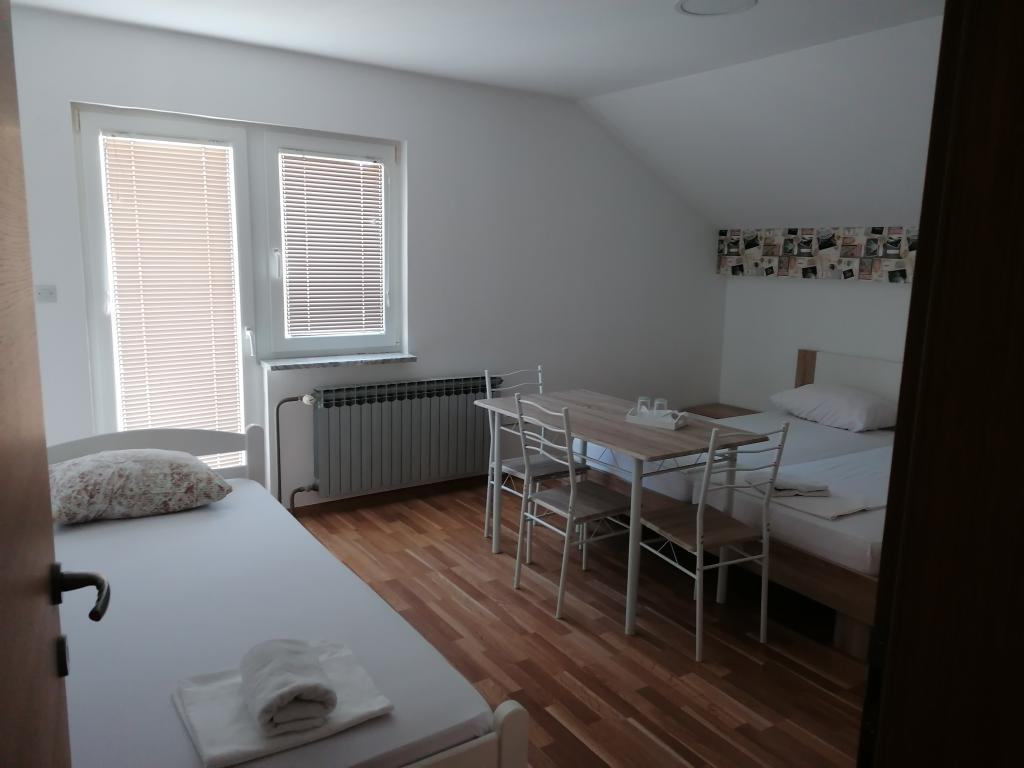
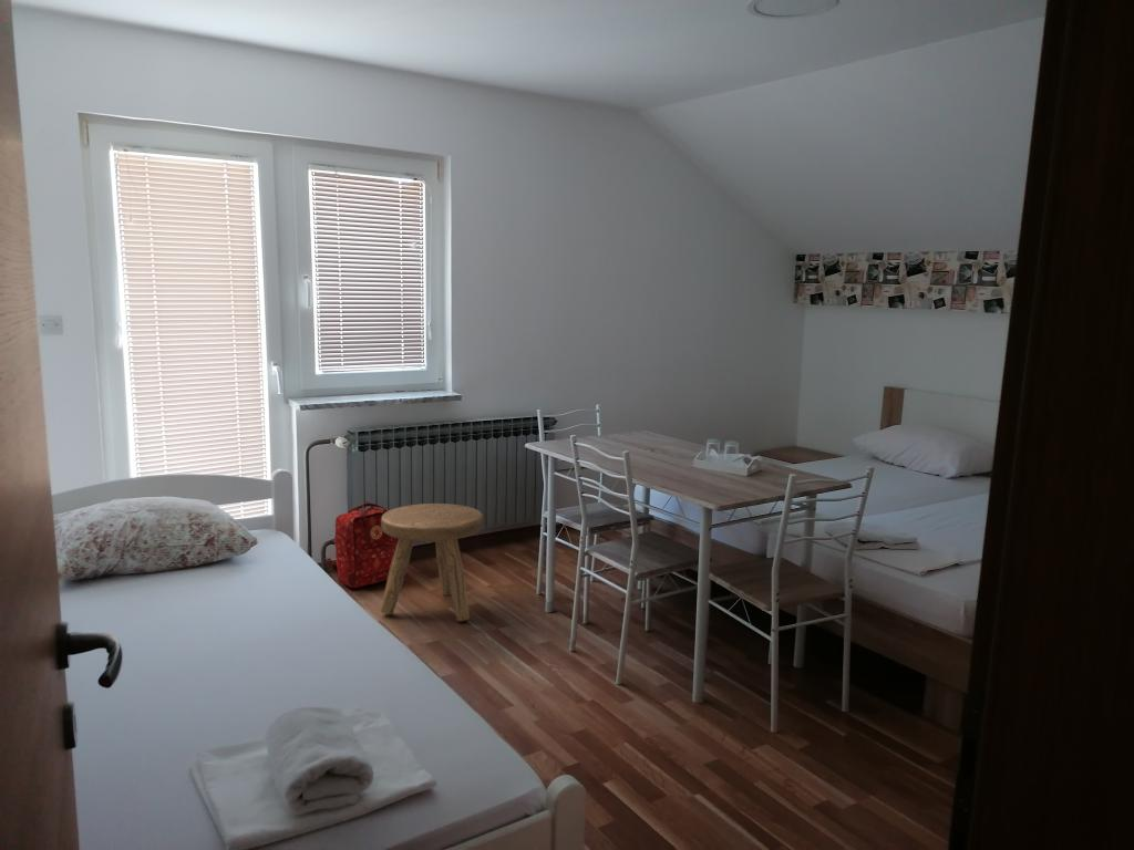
+ stool [380,502,485,622]
+ backpack [324,500,399,589]
